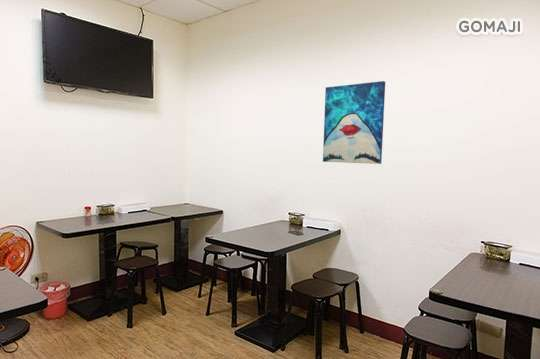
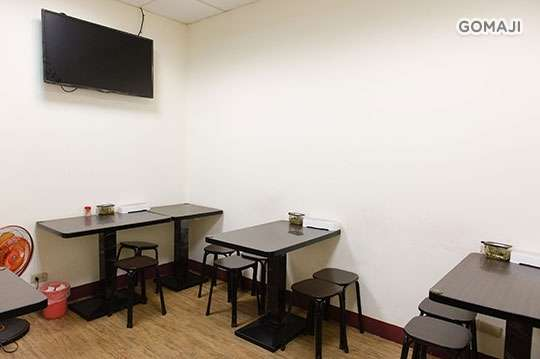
- wall art [322,80,386,165]
